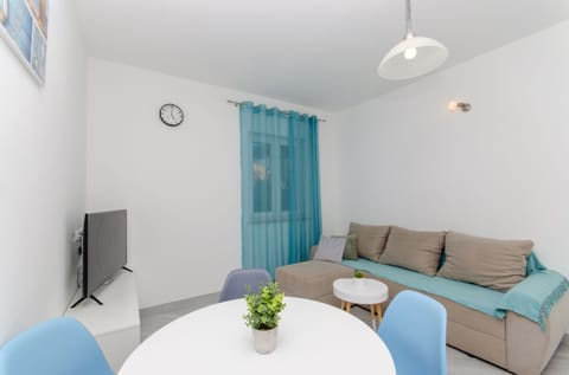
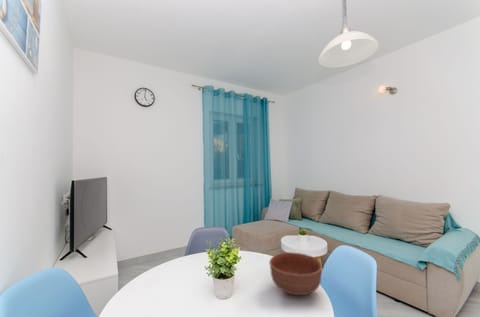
+ bowl [268,251,323,296]
